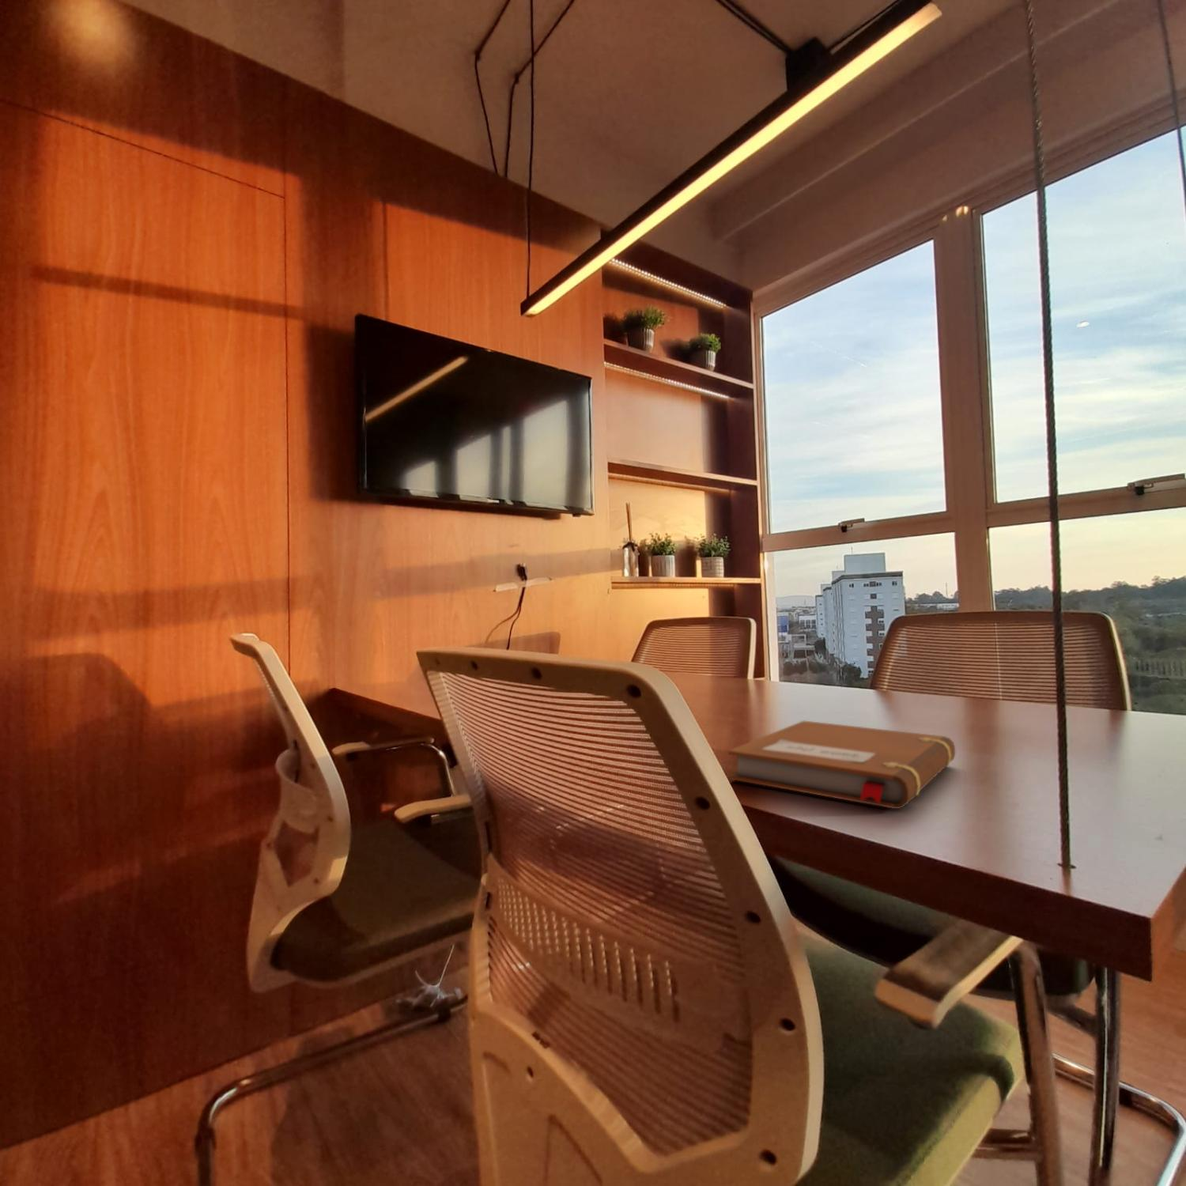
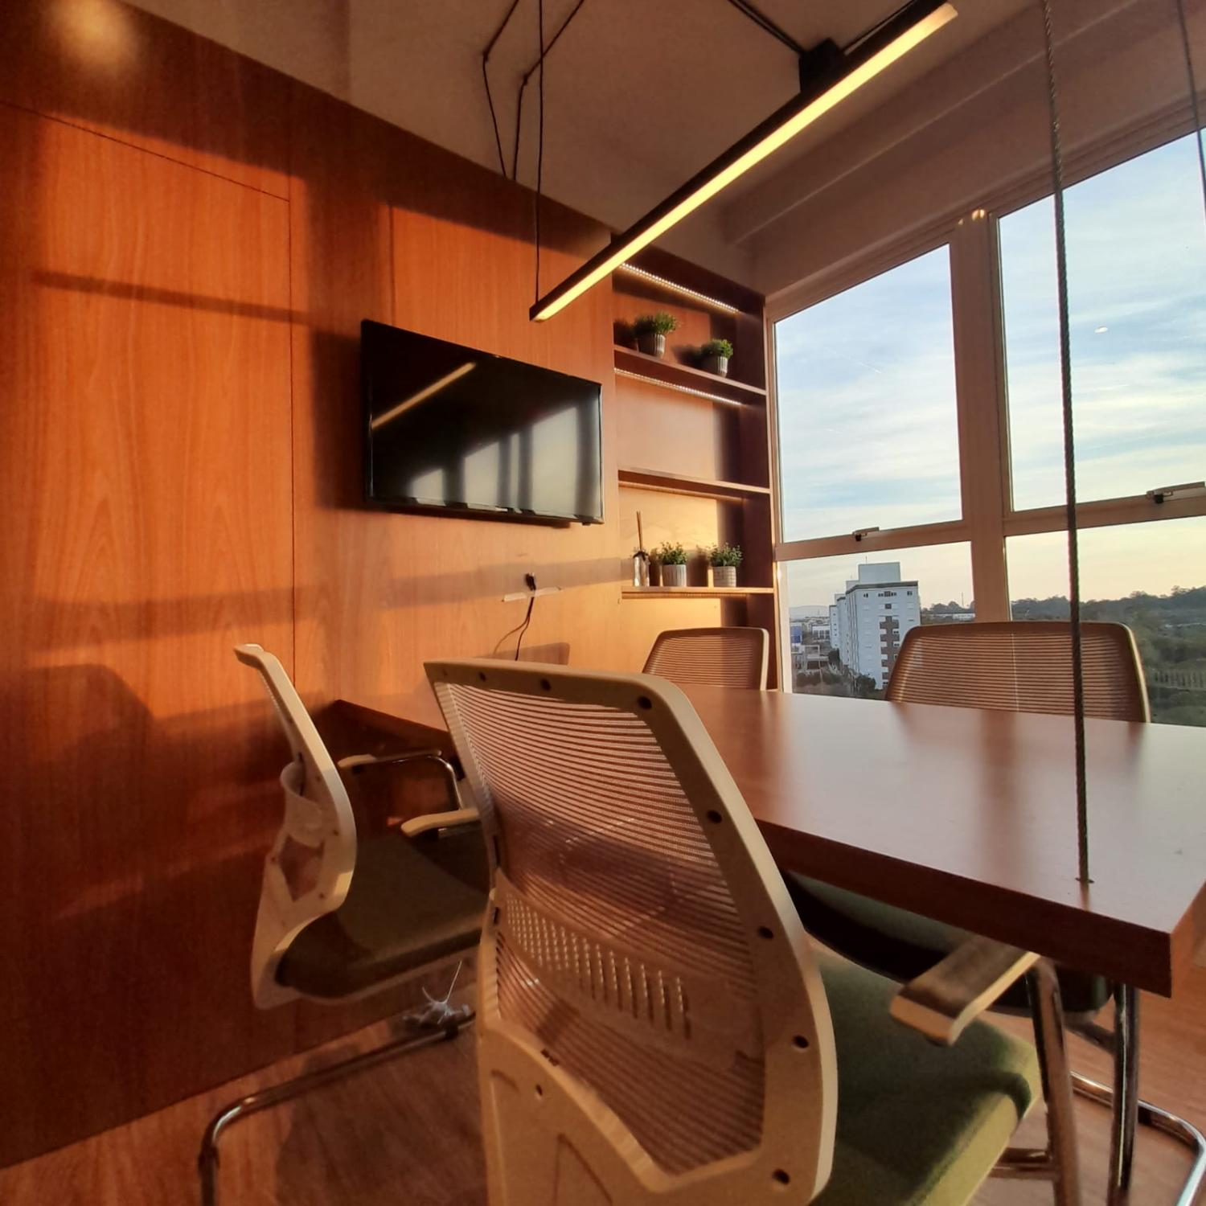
- notebook [728,720,956,809]
